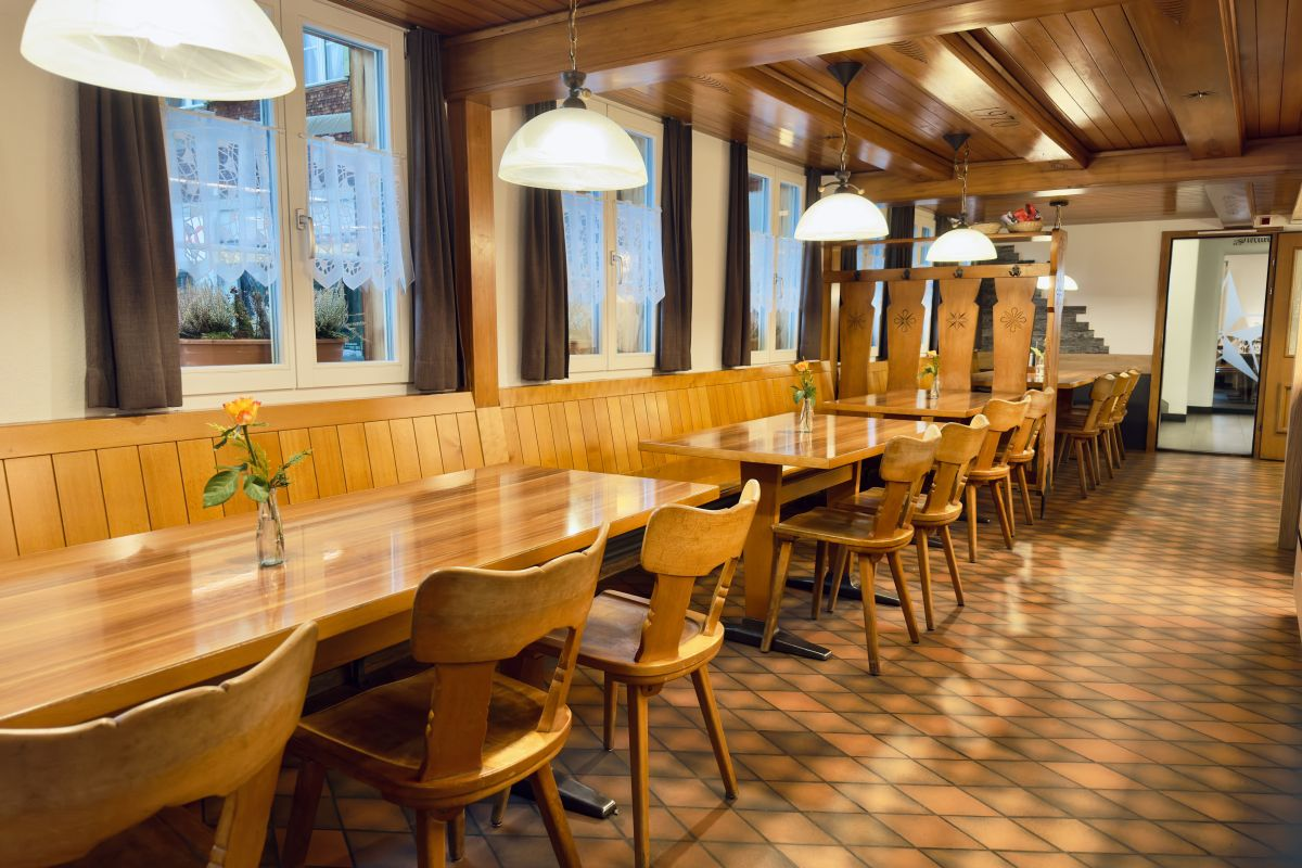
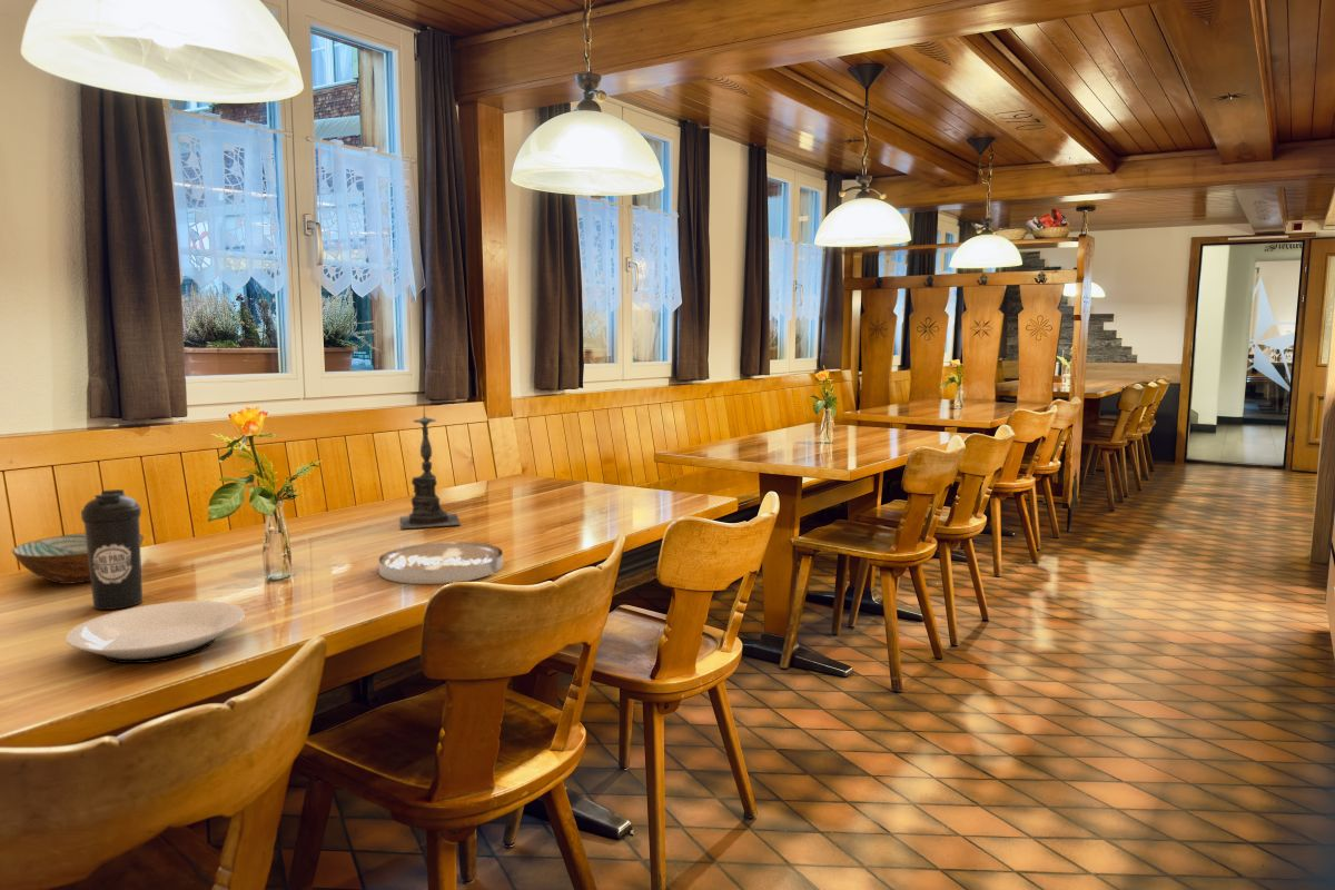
+ water bottle [80,488,144,611]
+ candle holder [399,400,462,530]
+ bowl [11,532,145,585]
+ plate [65,600,246,664]
+ plate [378,541,504,585]
